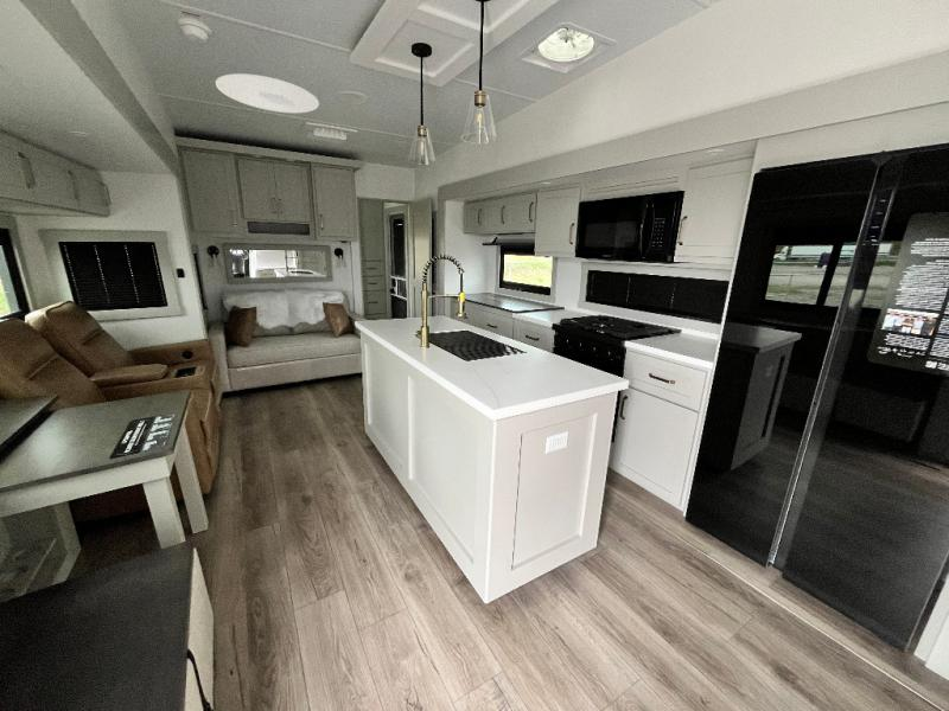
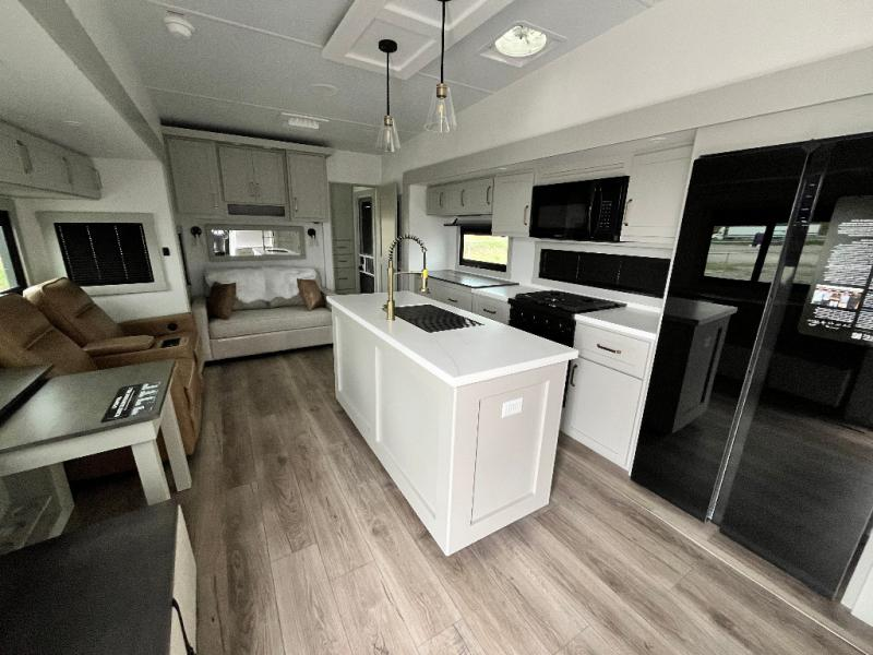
- ceiling light [215,72,320,114]
